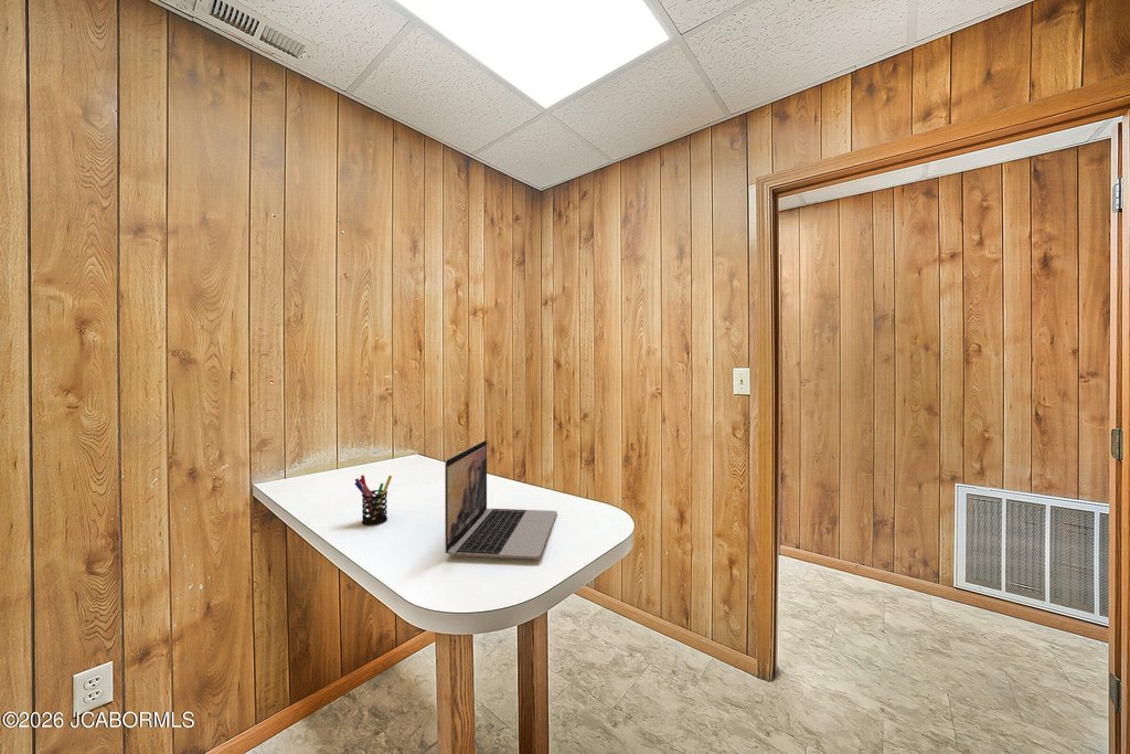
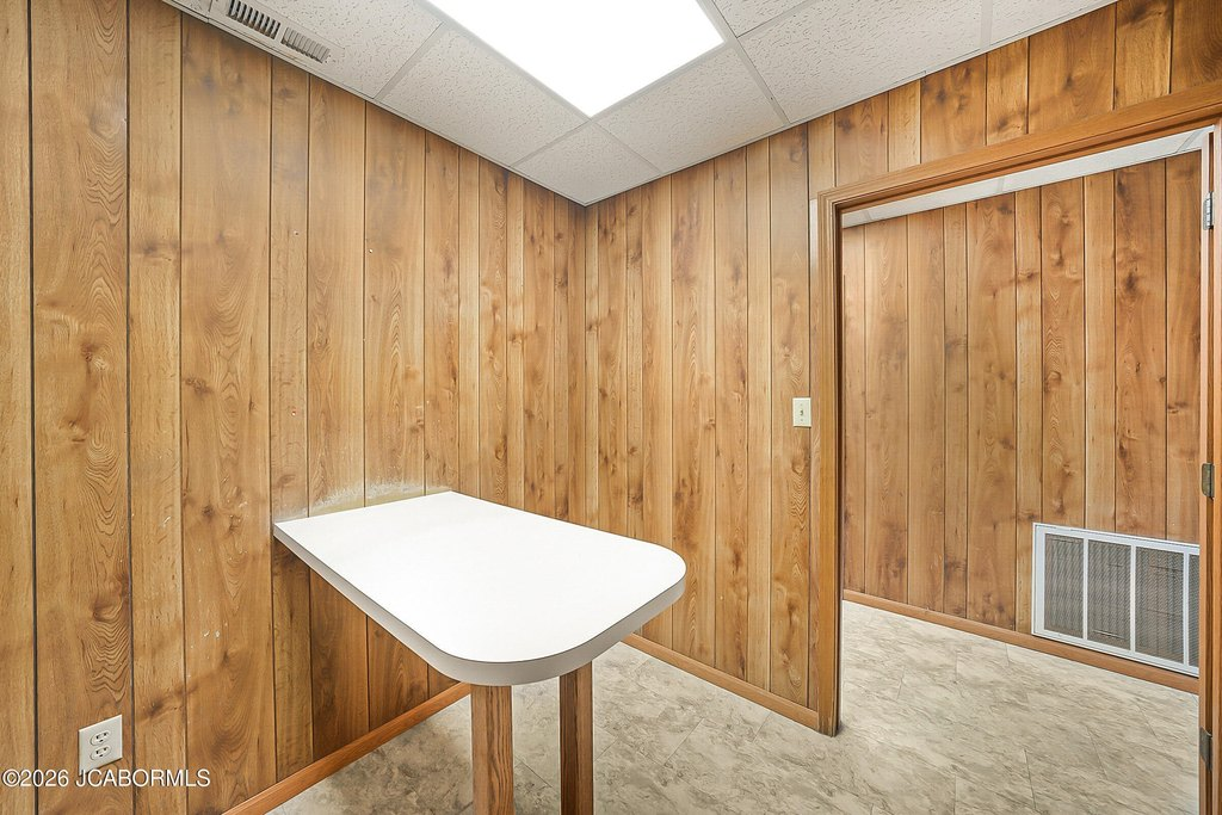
- pen holder [354,474,393,525]
- laptop [444,439,558,560]
